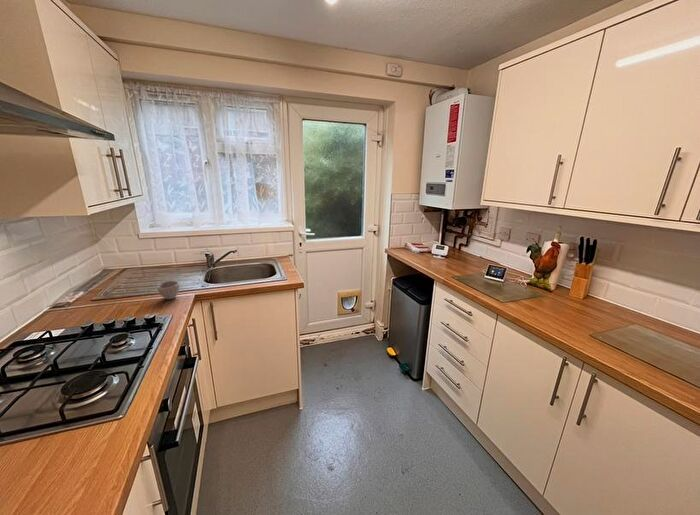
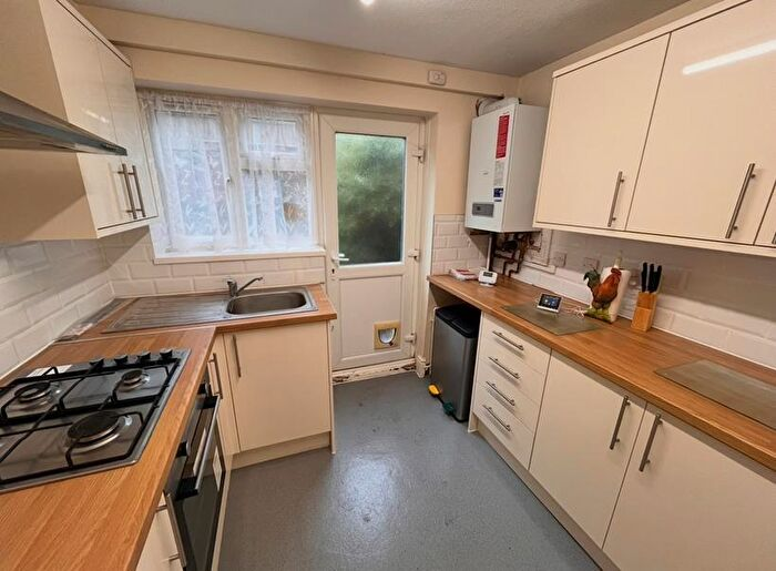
- cup [156,280,180,300]
